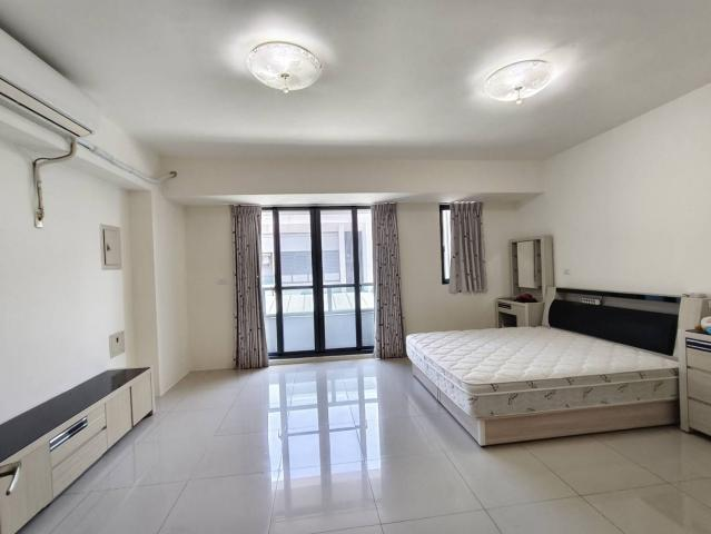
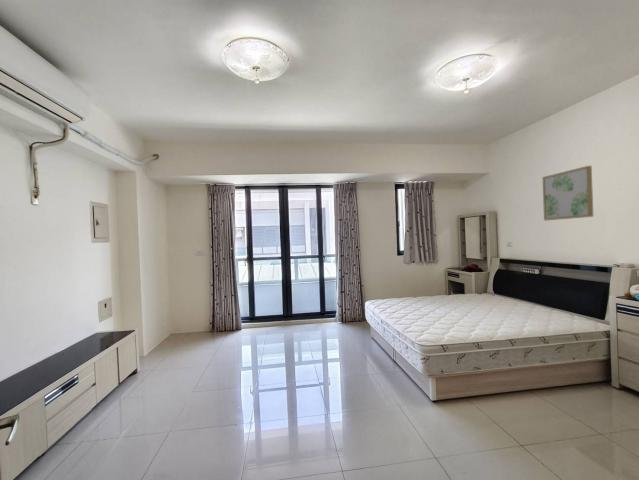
+ wall art [541,165,594,221]
